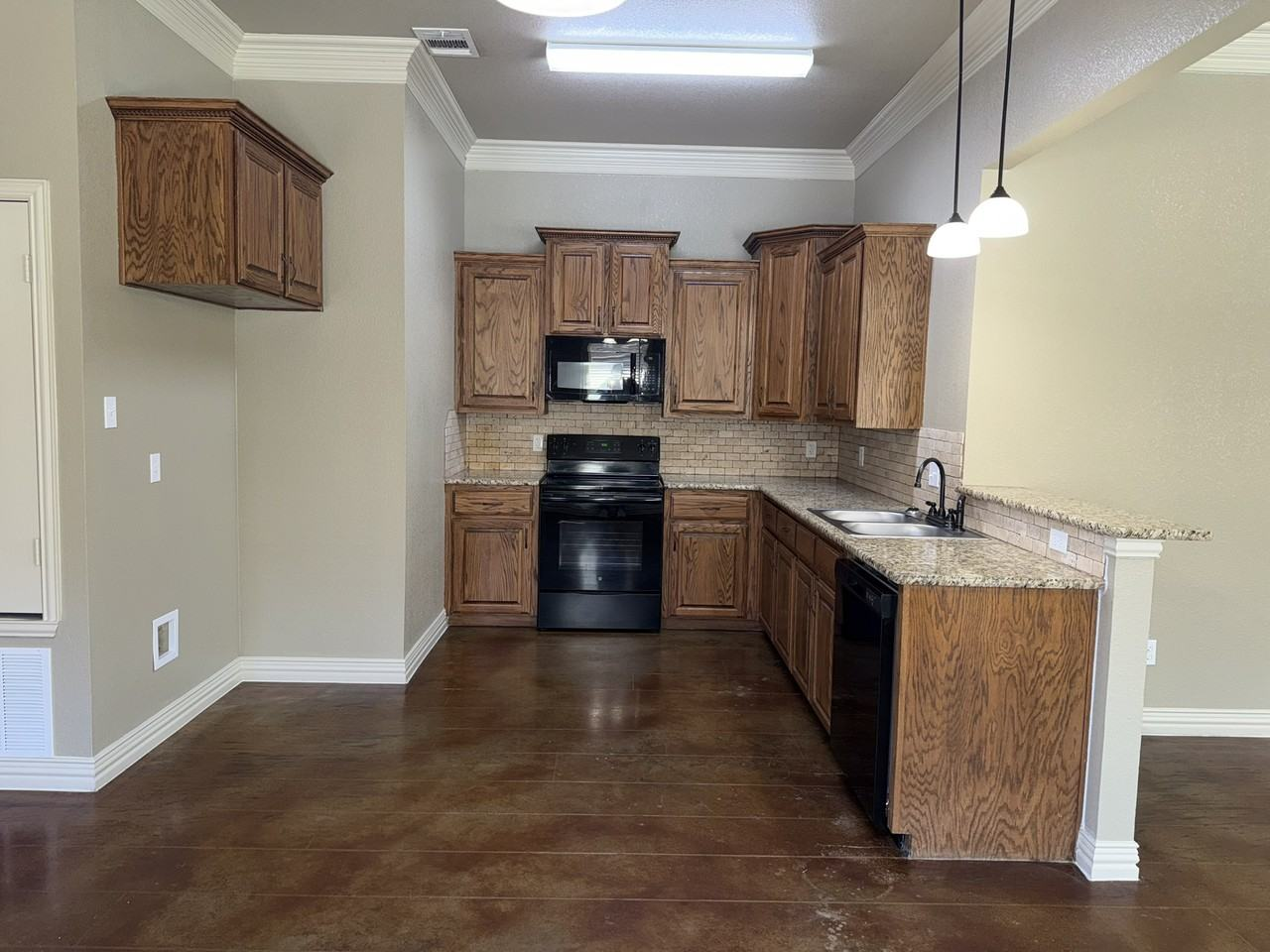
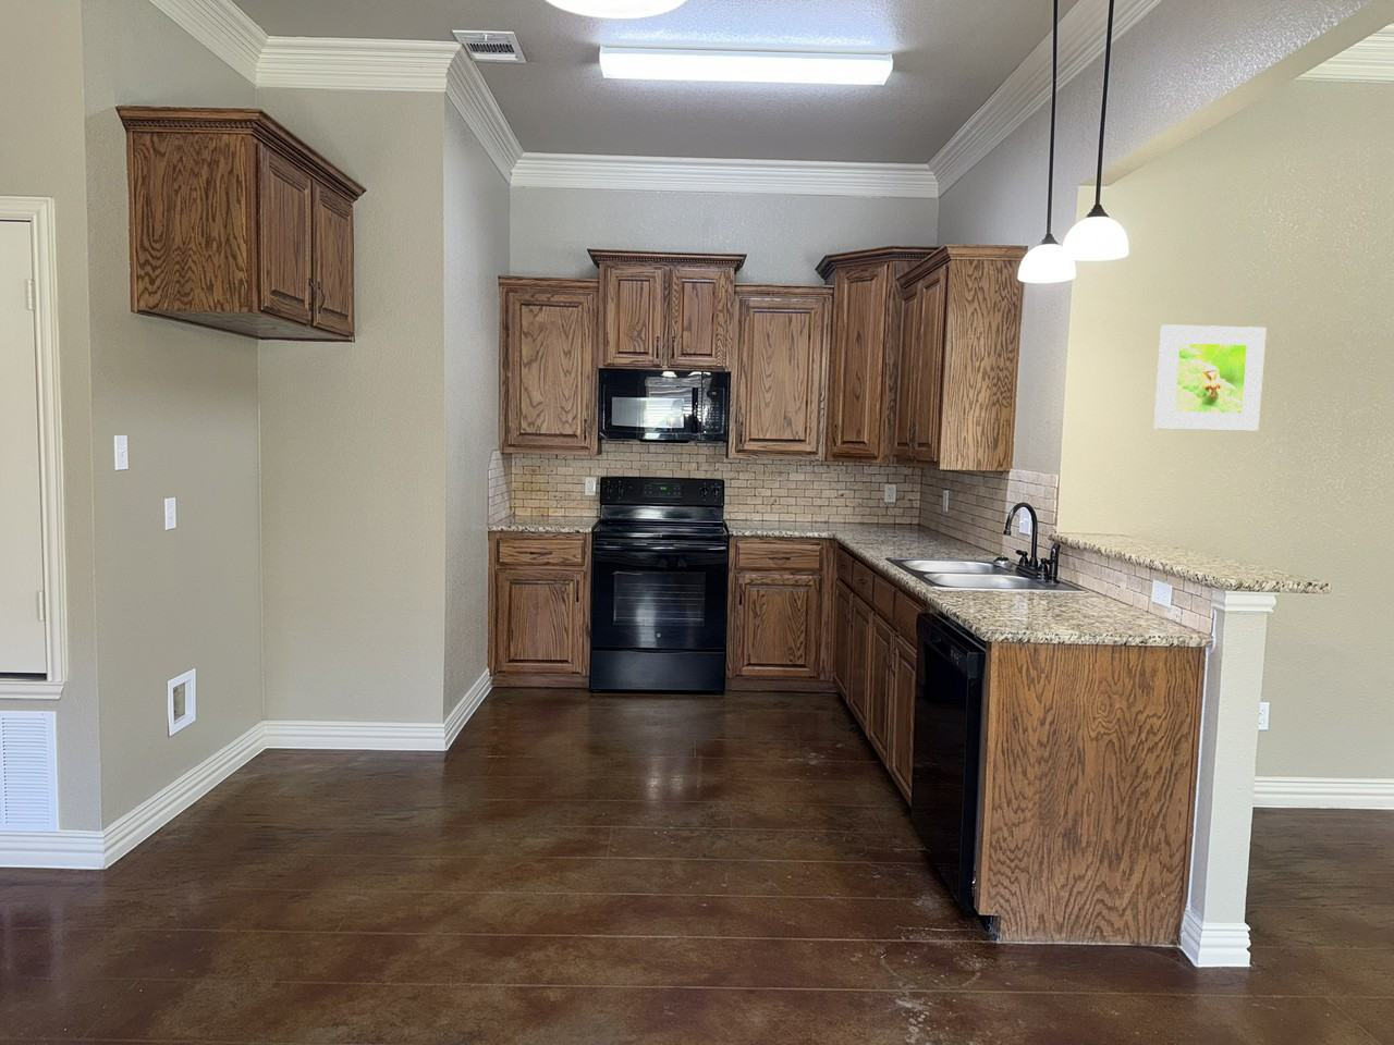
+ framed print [1154,324,1268,432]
